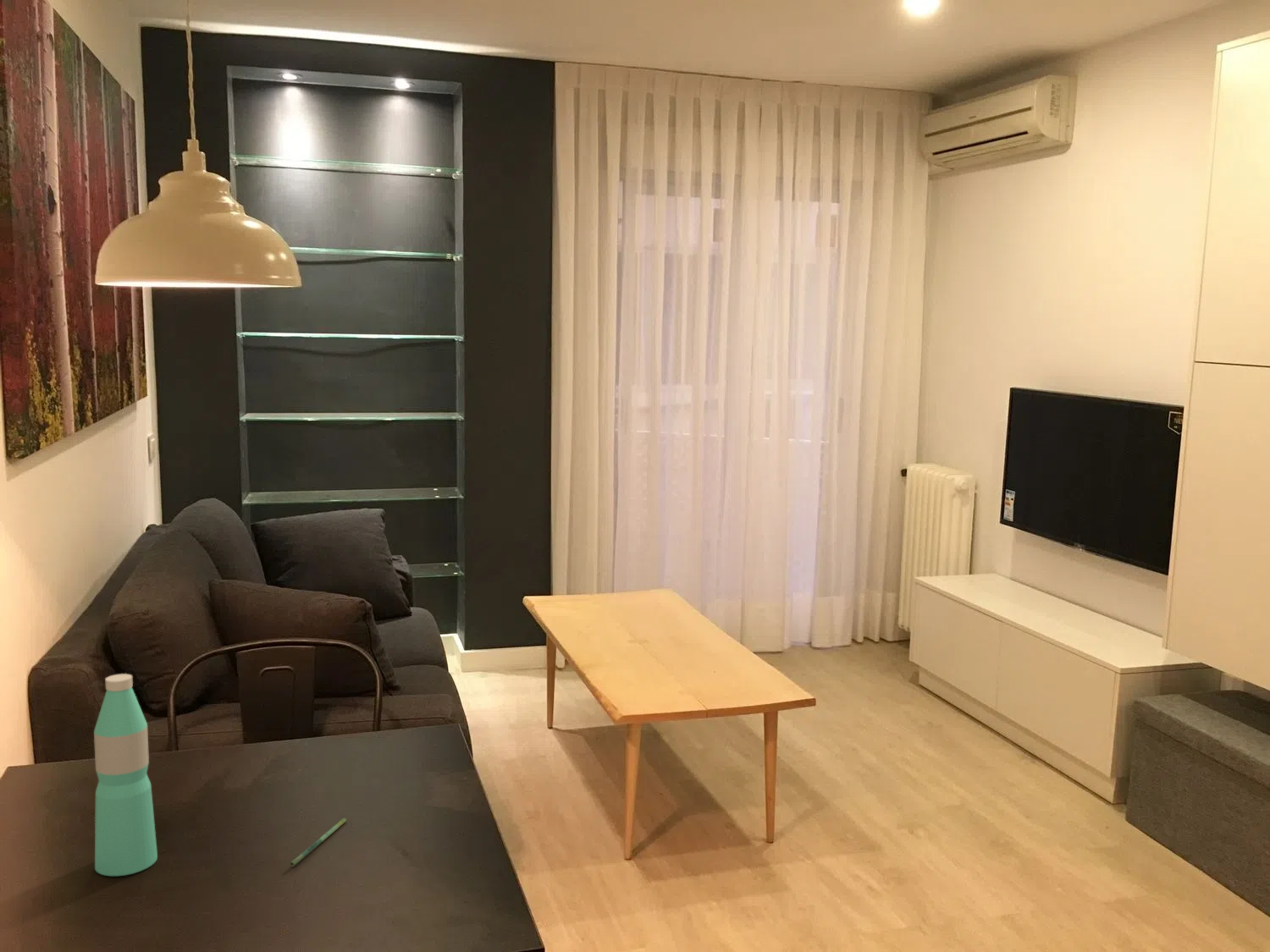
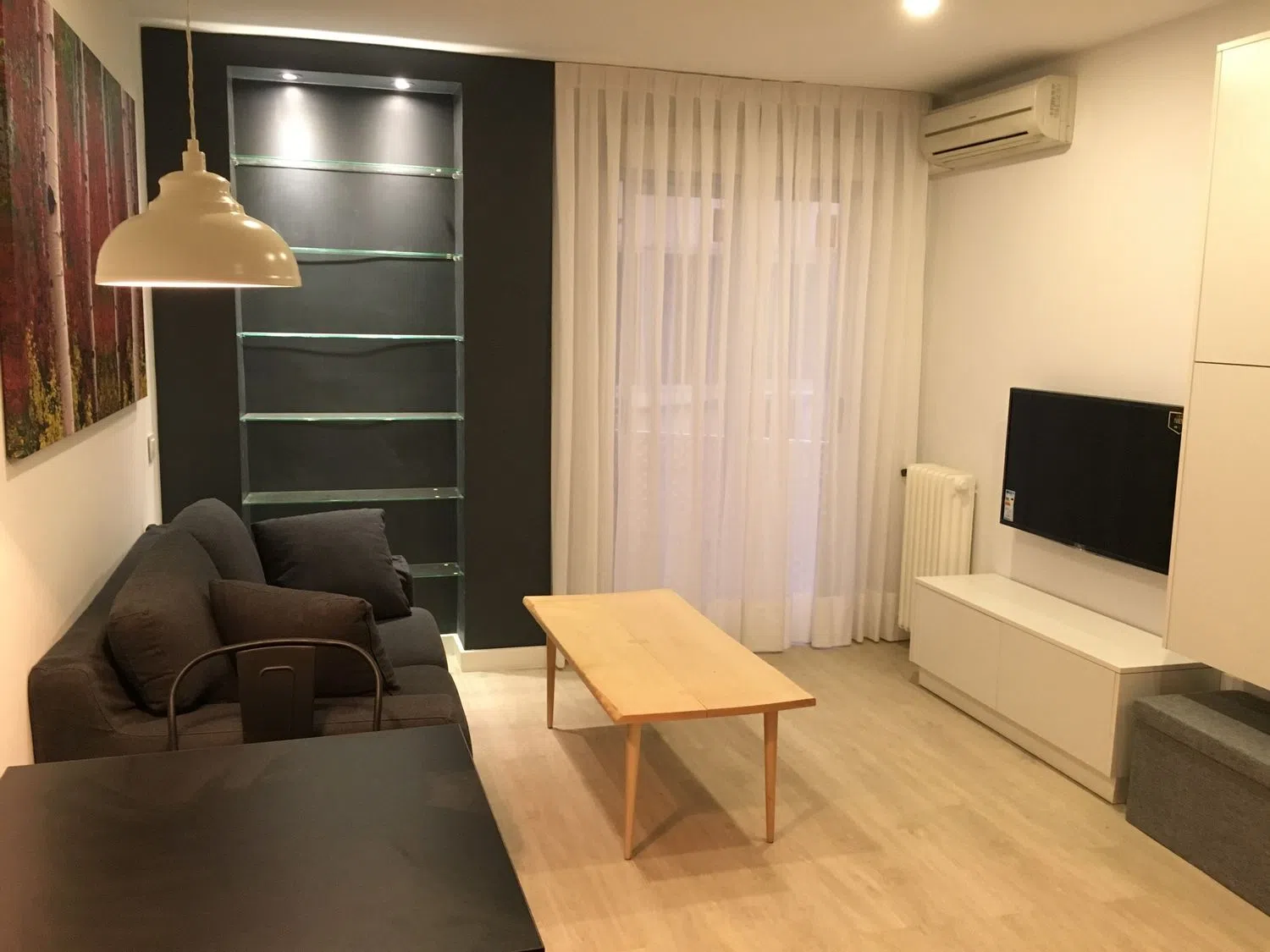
- pen [290,817,347,867]
- water bottle [93,673,158,877]
